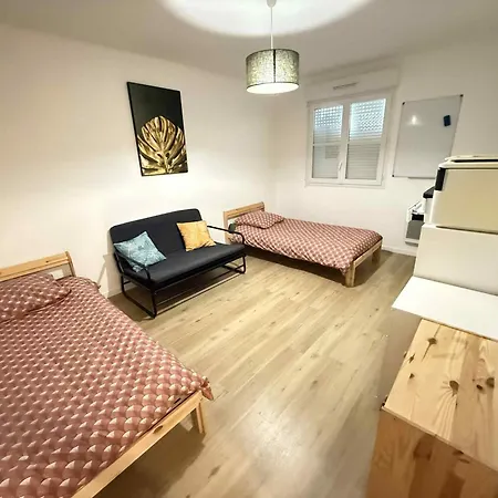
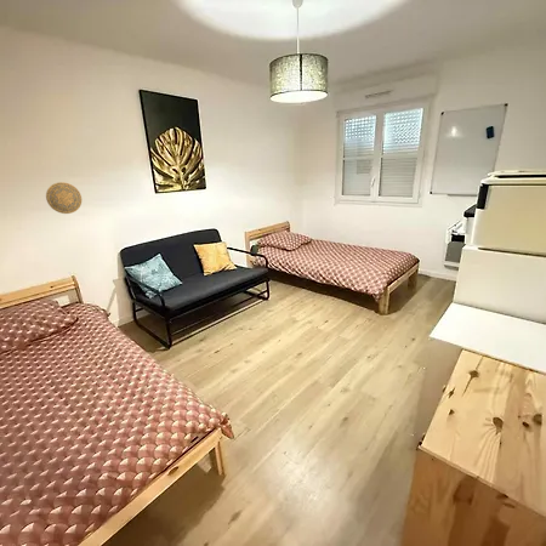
+ decorative plate [45,181,83,215]
